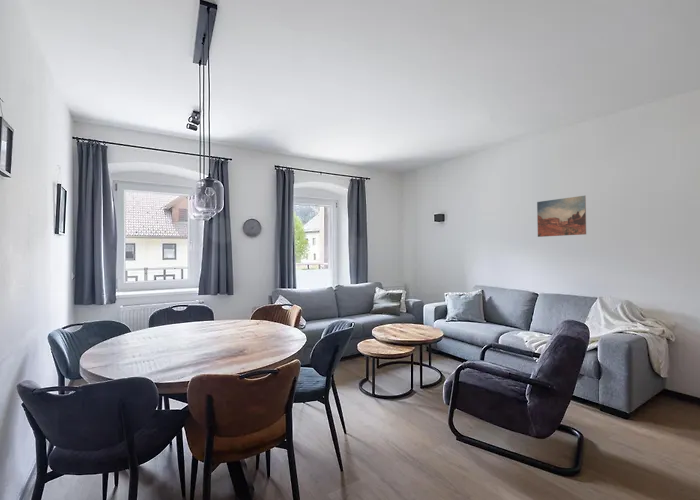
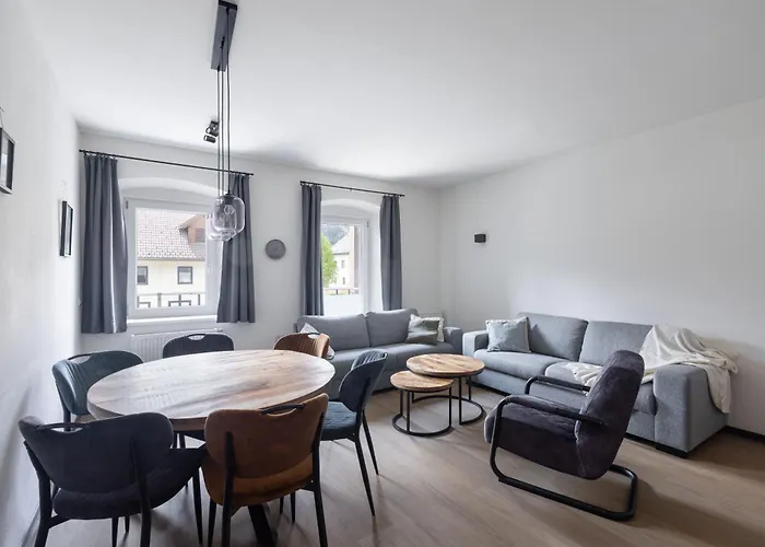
- wall art [536,195,587,238]
